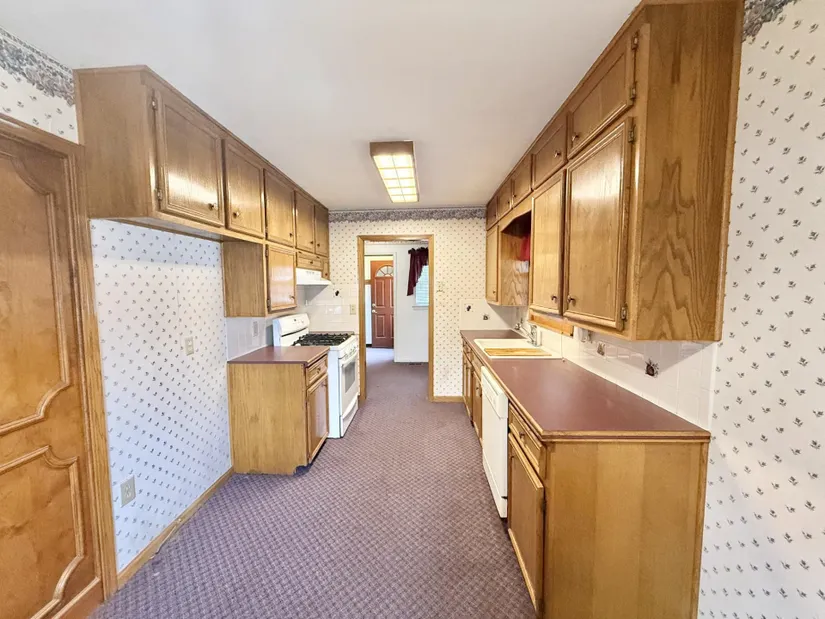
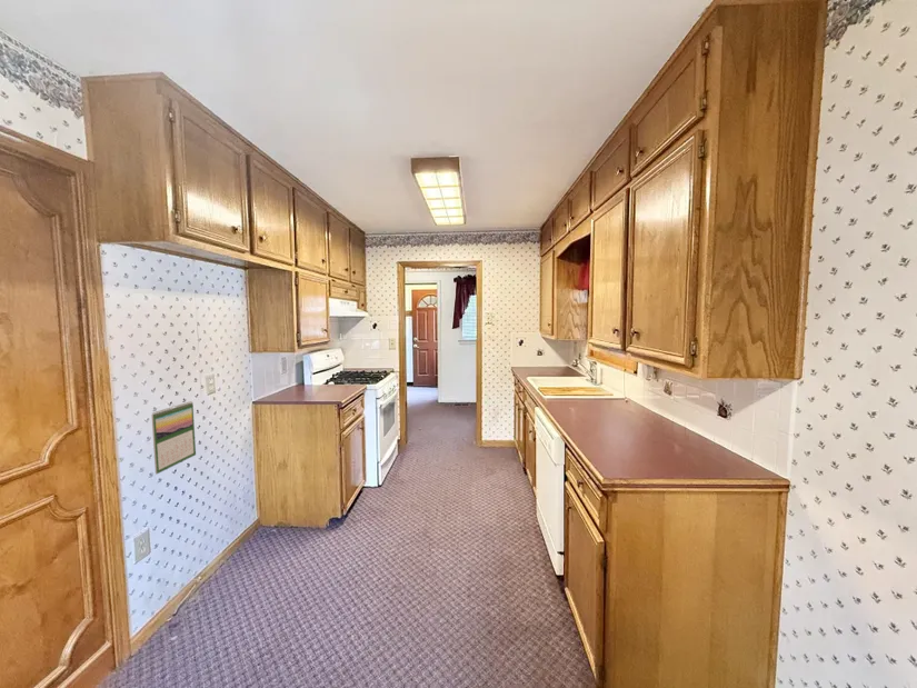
+ calendar [150,400,197,475]
